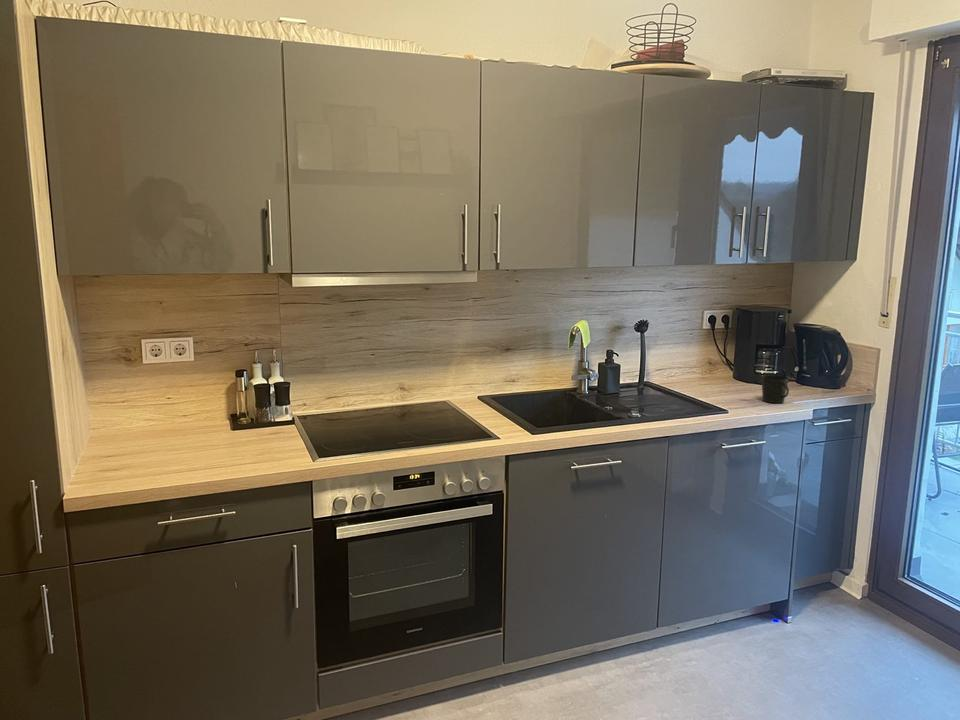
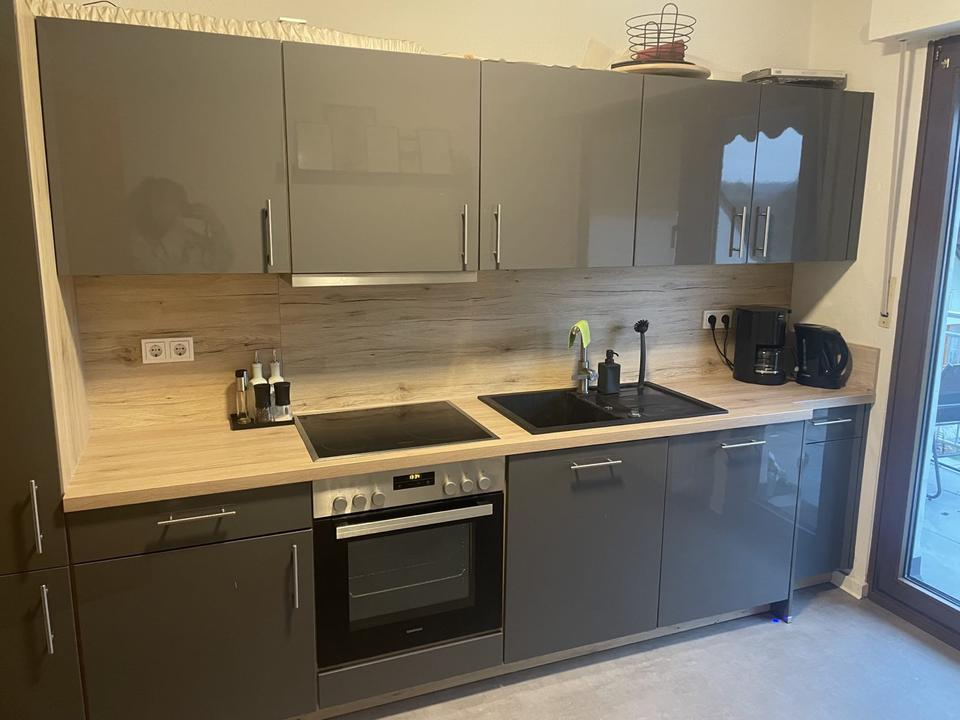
- cup [761,374,790,404]
